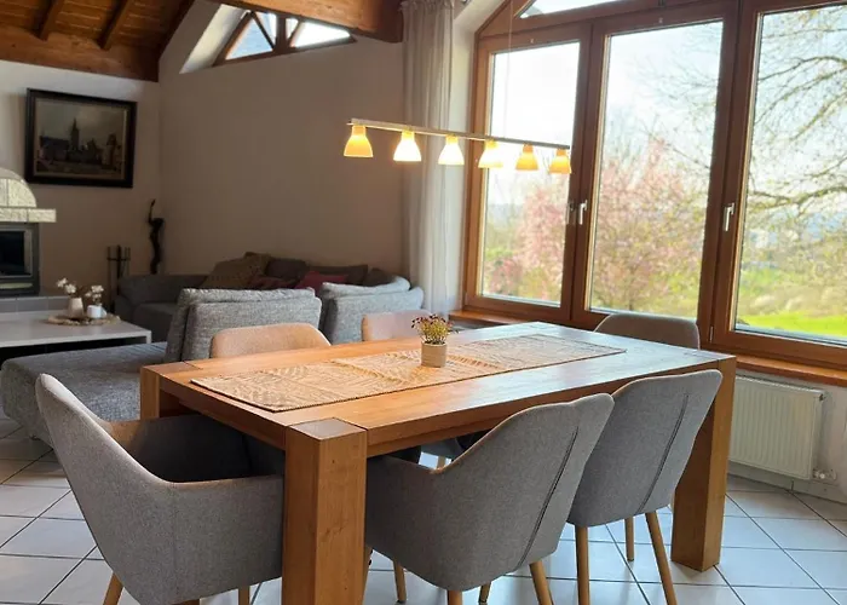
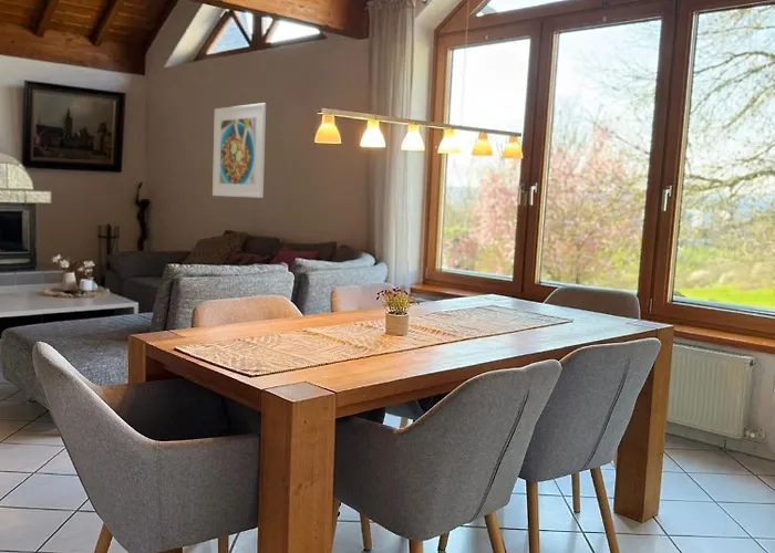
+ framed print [211,102,267,199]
